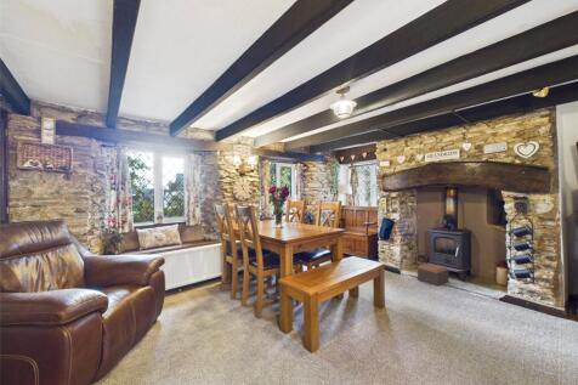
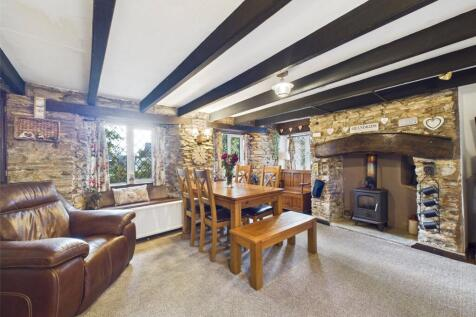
- footstool [416,262,449,287]
